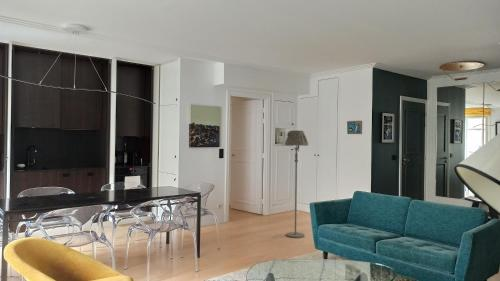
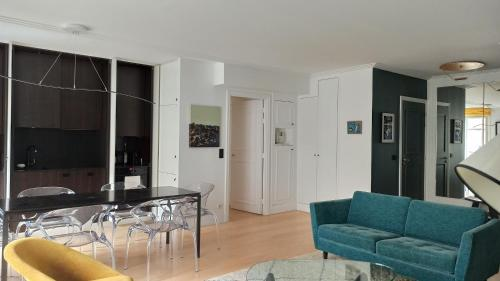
- floor lamp [284,129,309,239]
